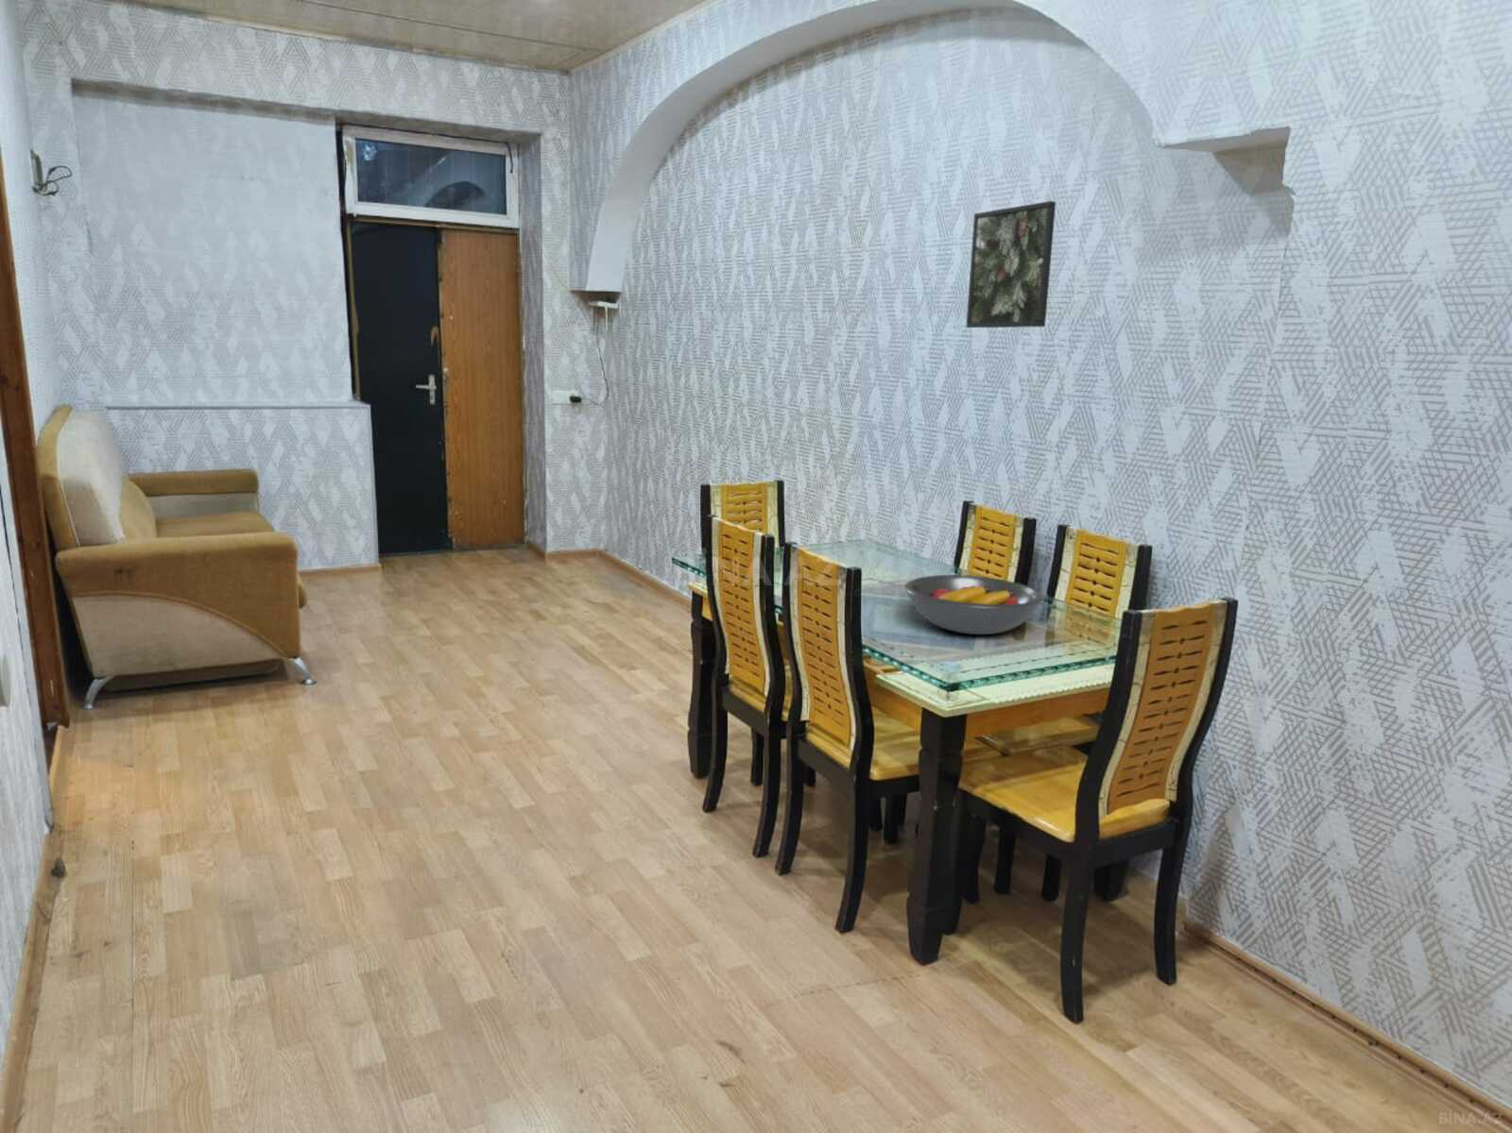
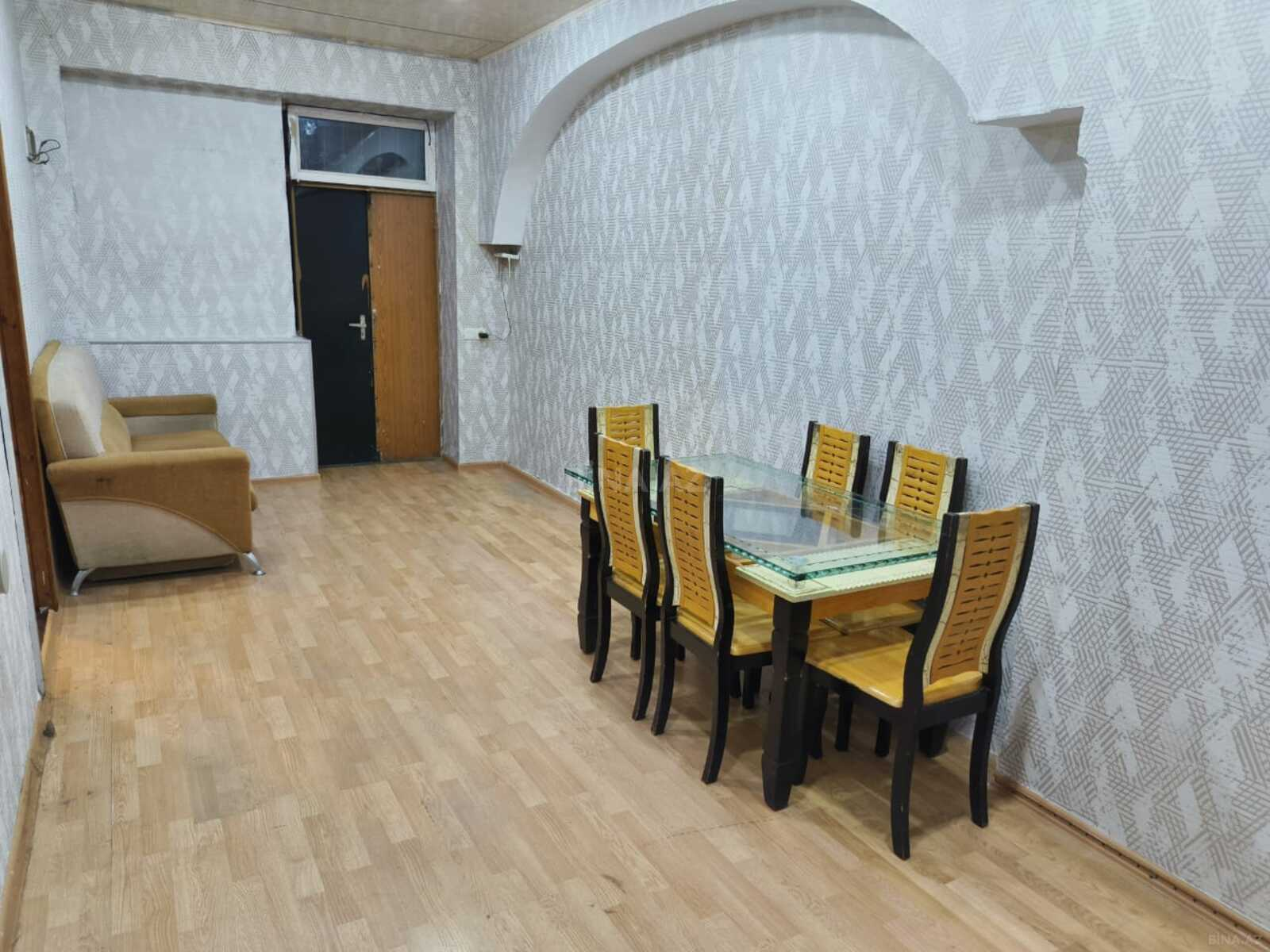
- fruit bowl [904,574,1044,636]
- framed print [964,200,1056,328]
